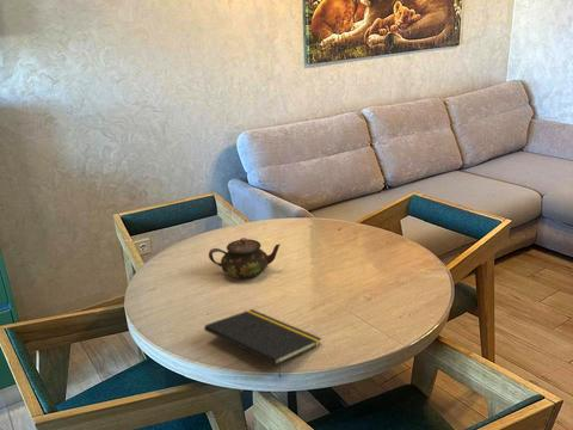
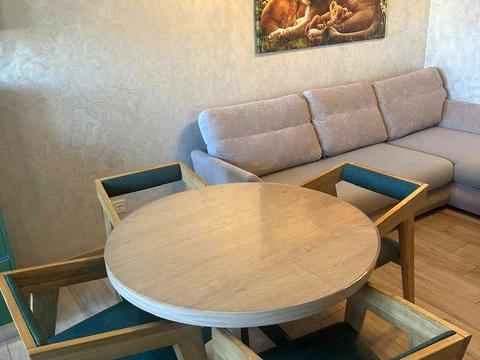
- notepad [203,308,322,380]
- teapot [208,236,281,280]
